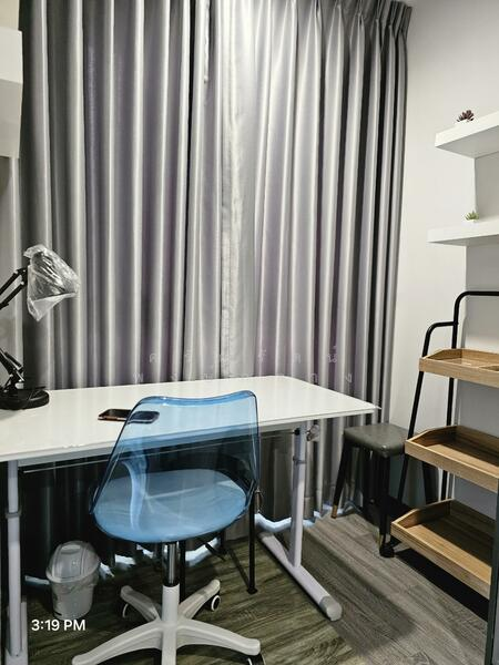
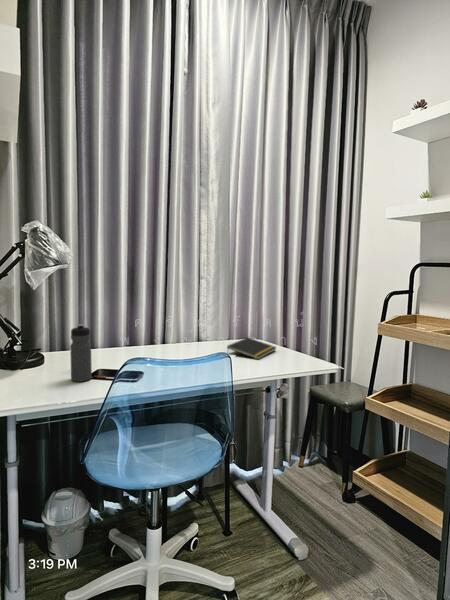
+ notepad [226,336,278,360]
+ water bottle [69,323,93,383]
